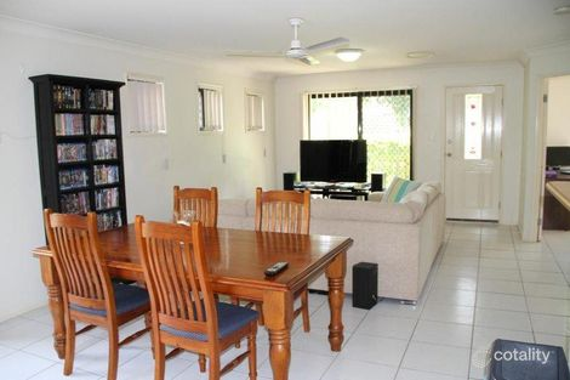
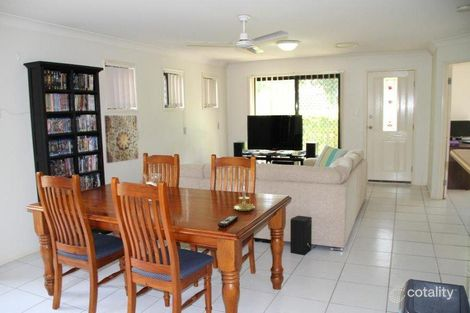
+ candle holder [233,187,255,212]
+ wall art [103,114,139,164]
